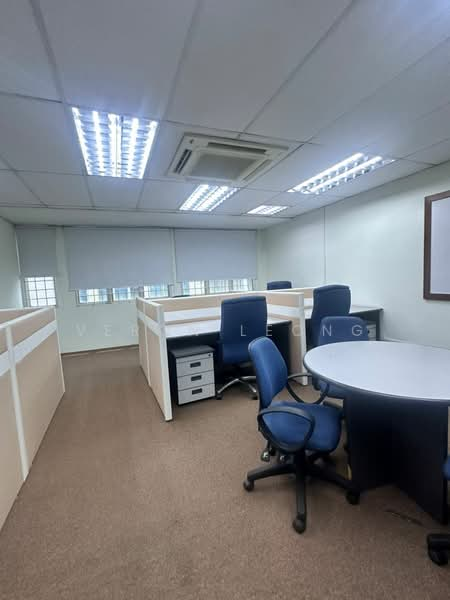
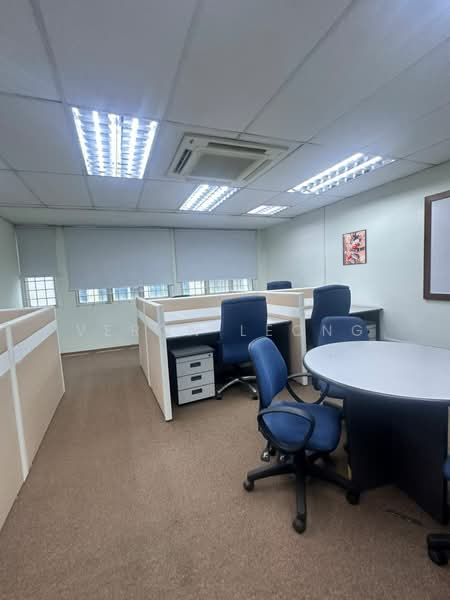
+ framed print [342,229,368,266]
